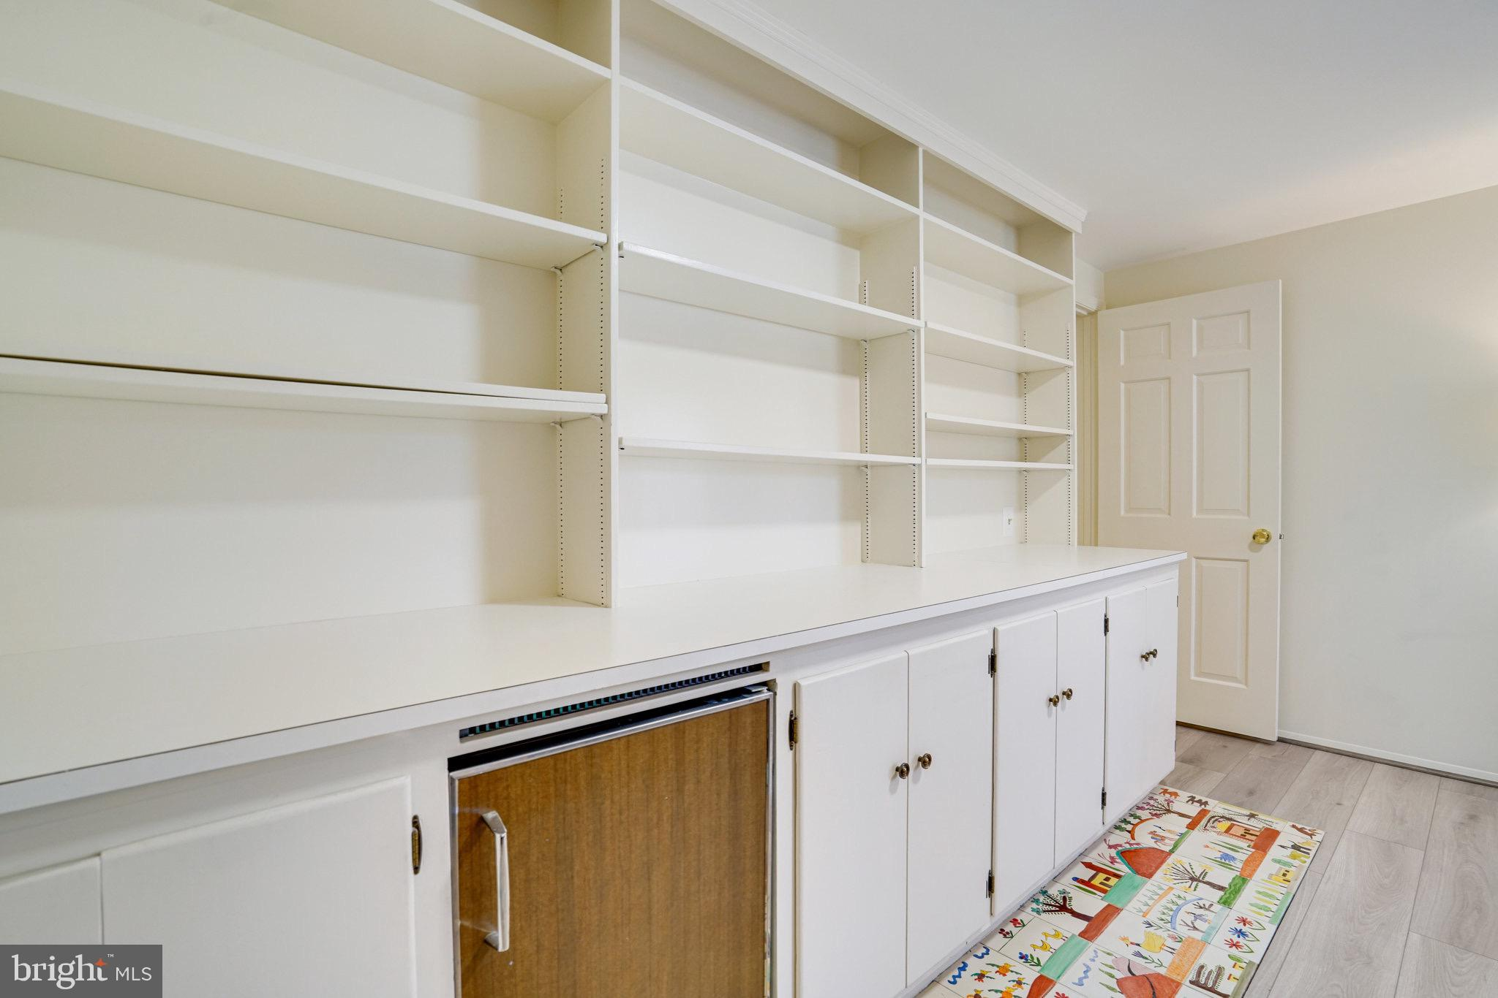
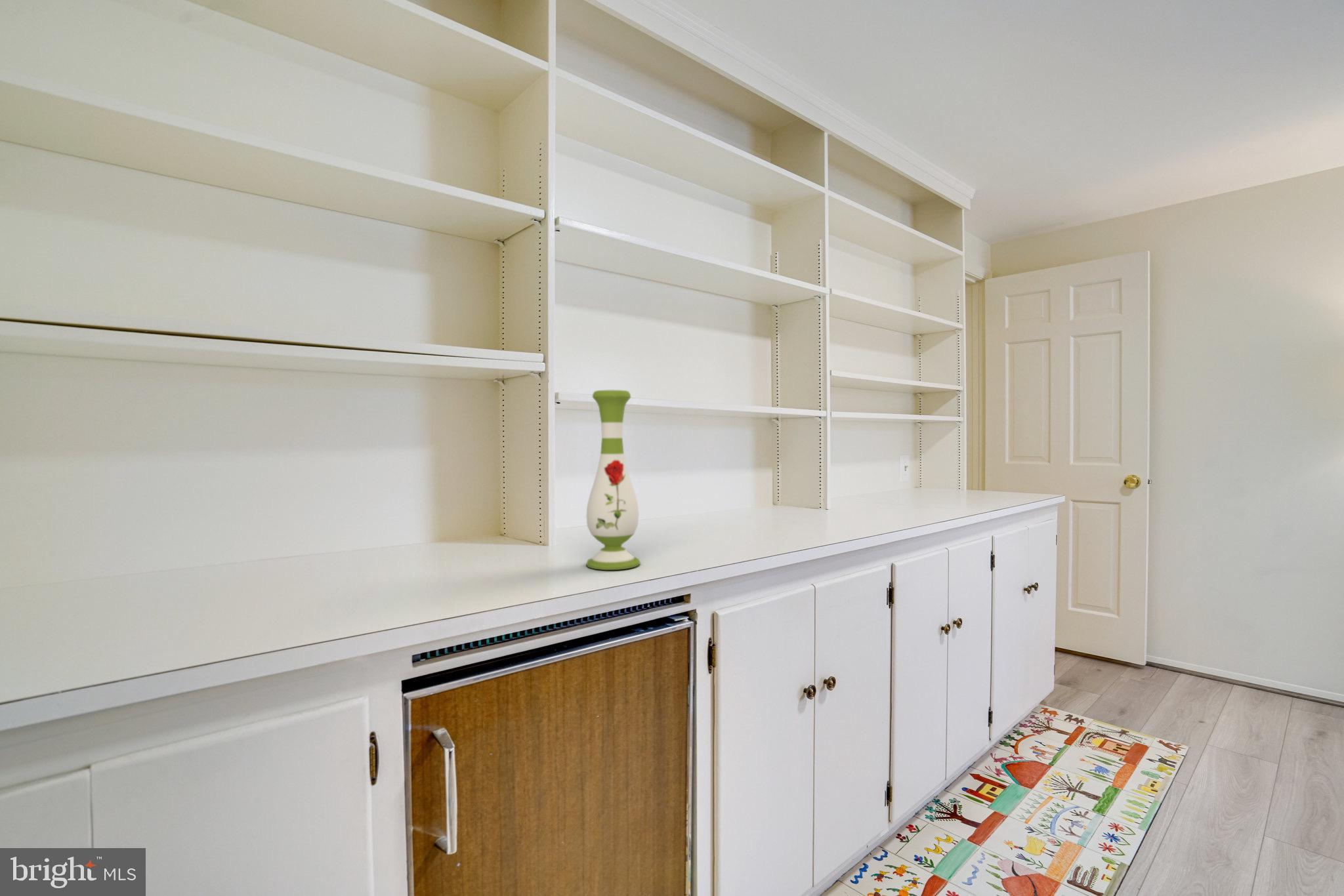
+ vase [585,390,641,571]
